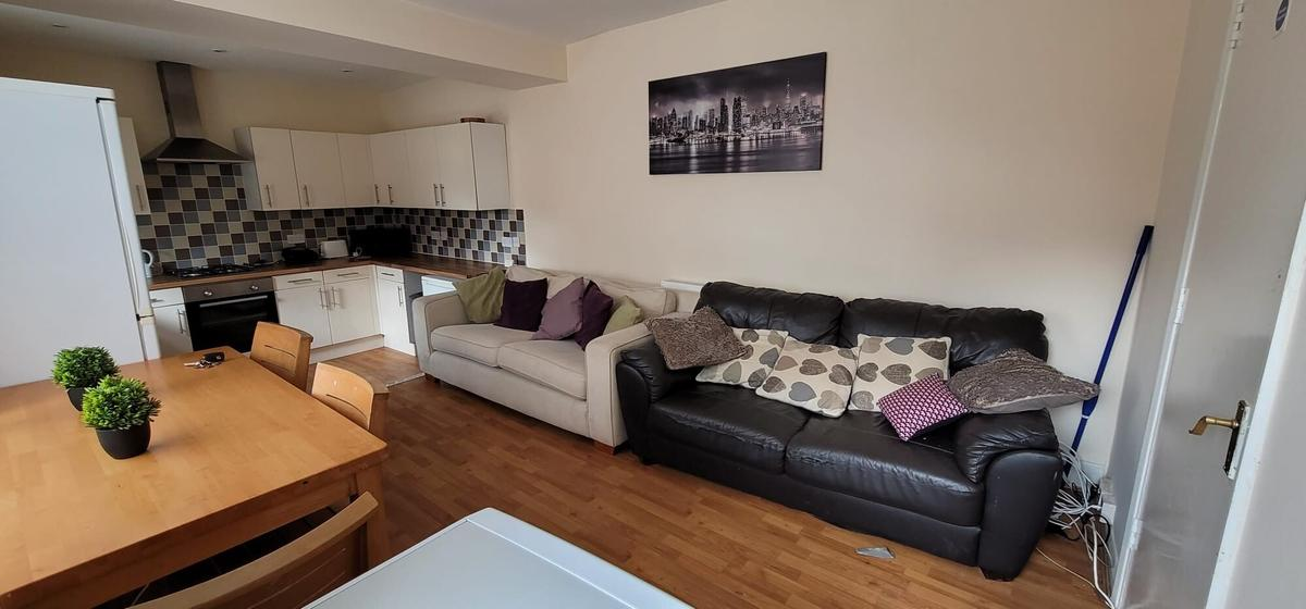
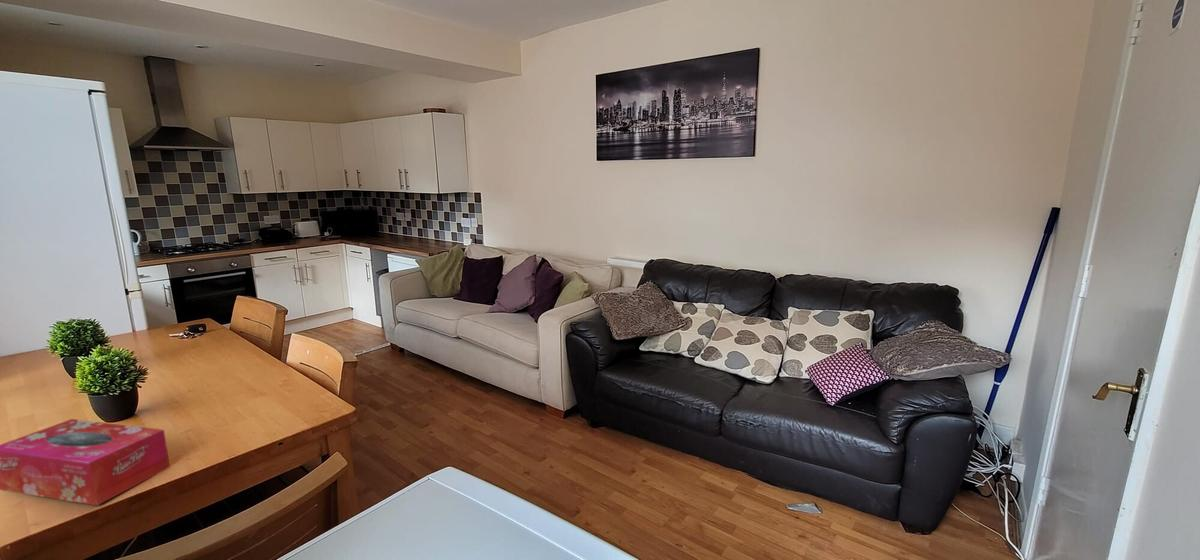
+ tissue box [0,418,171,506]
